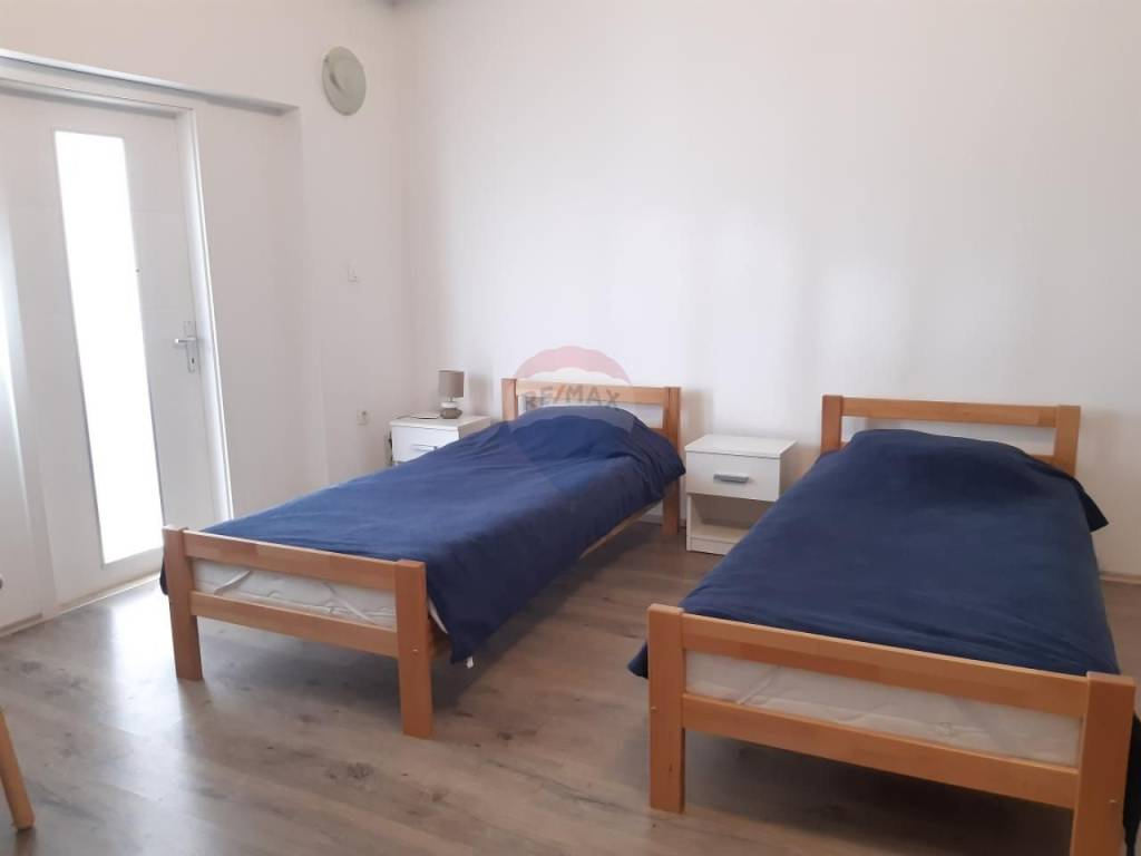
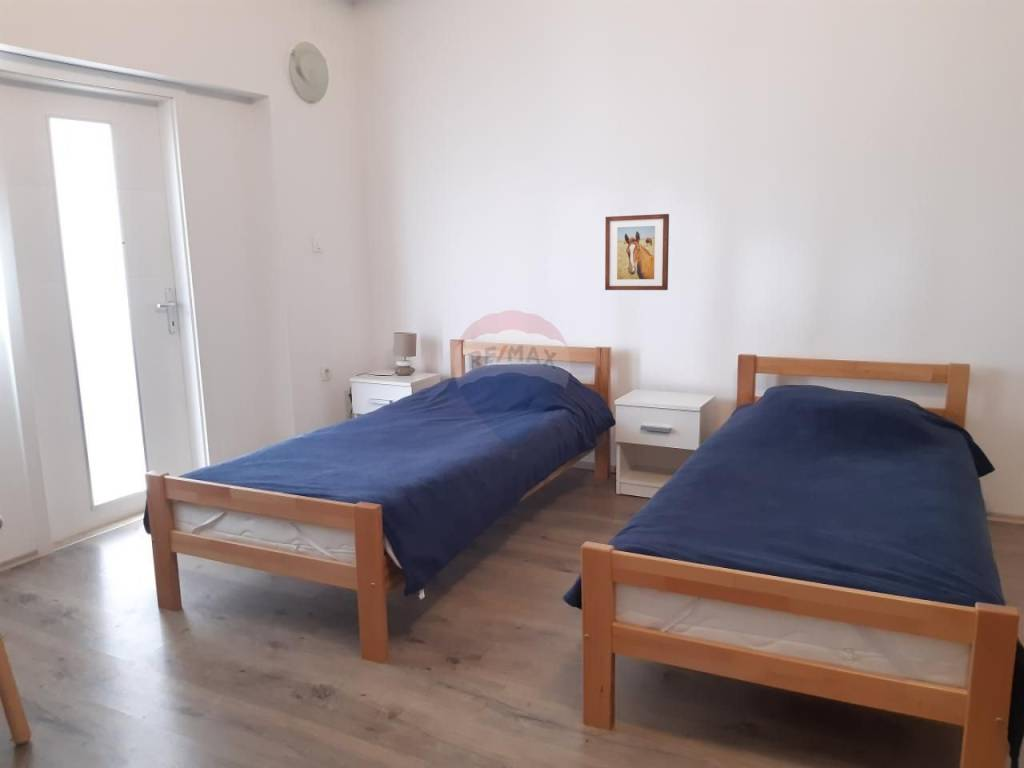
+ wall art [604,213,670,291]
